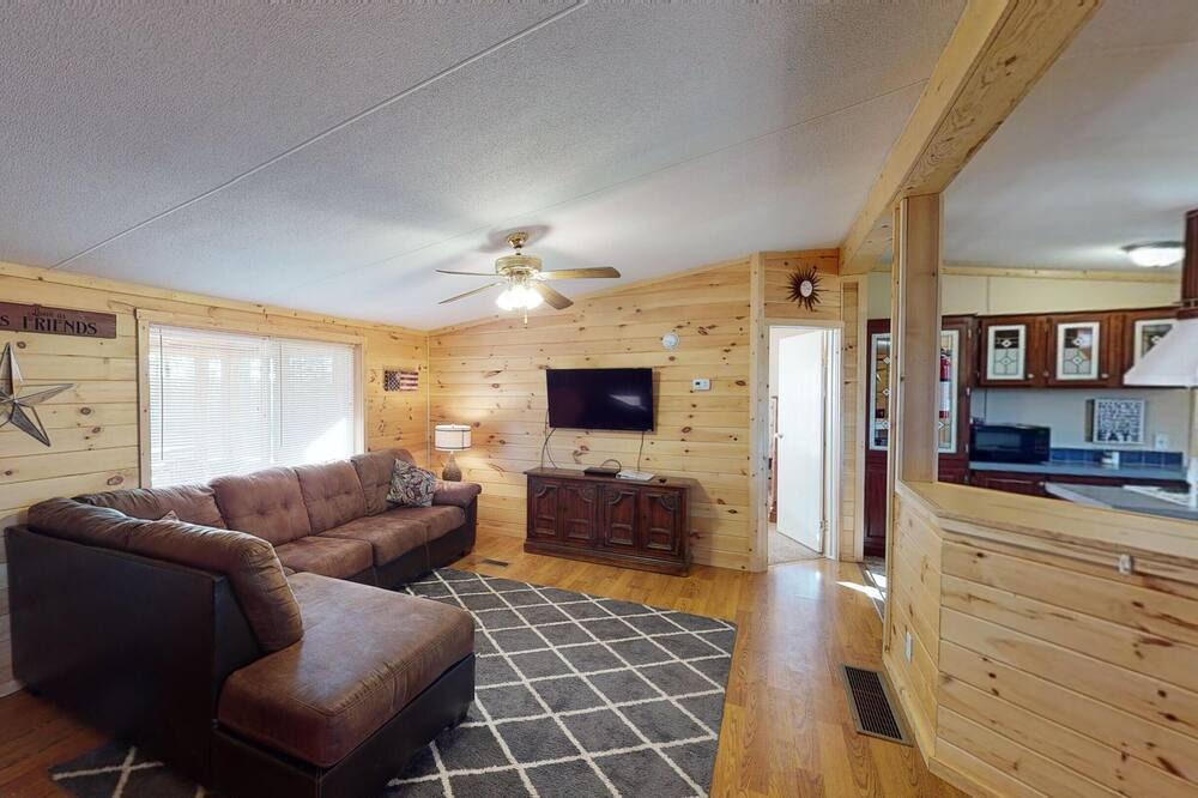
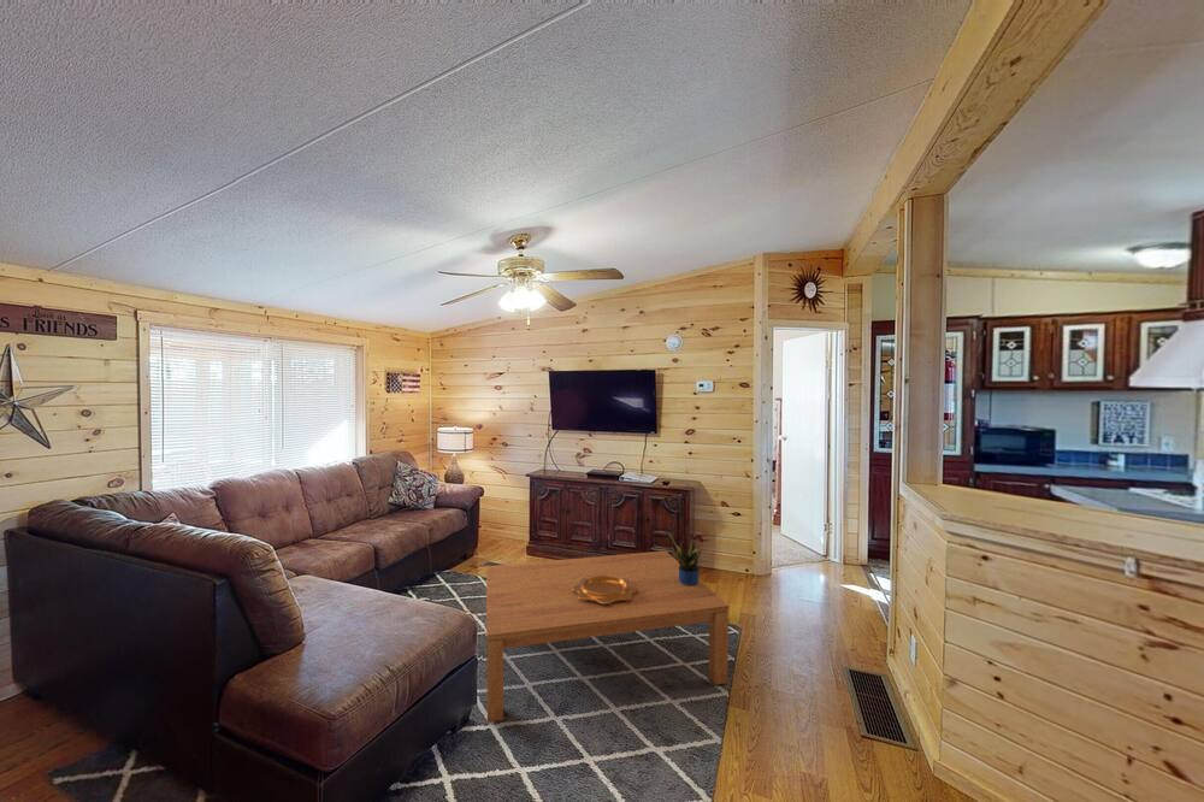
+ coffee table [485,550,730,723]
+ decorative bowl [572,576,638,603]
+ potted plant [663,529,702,585]
